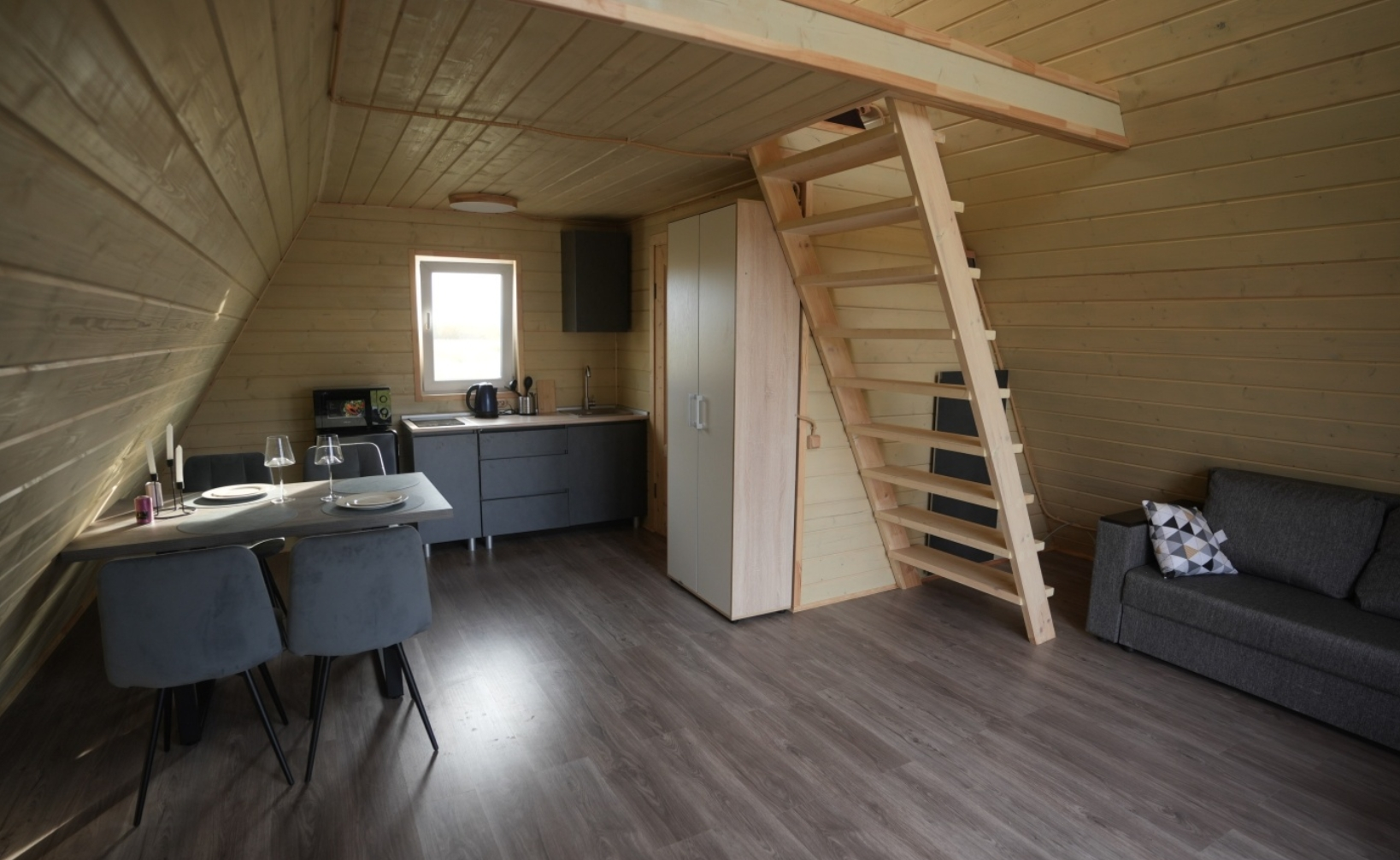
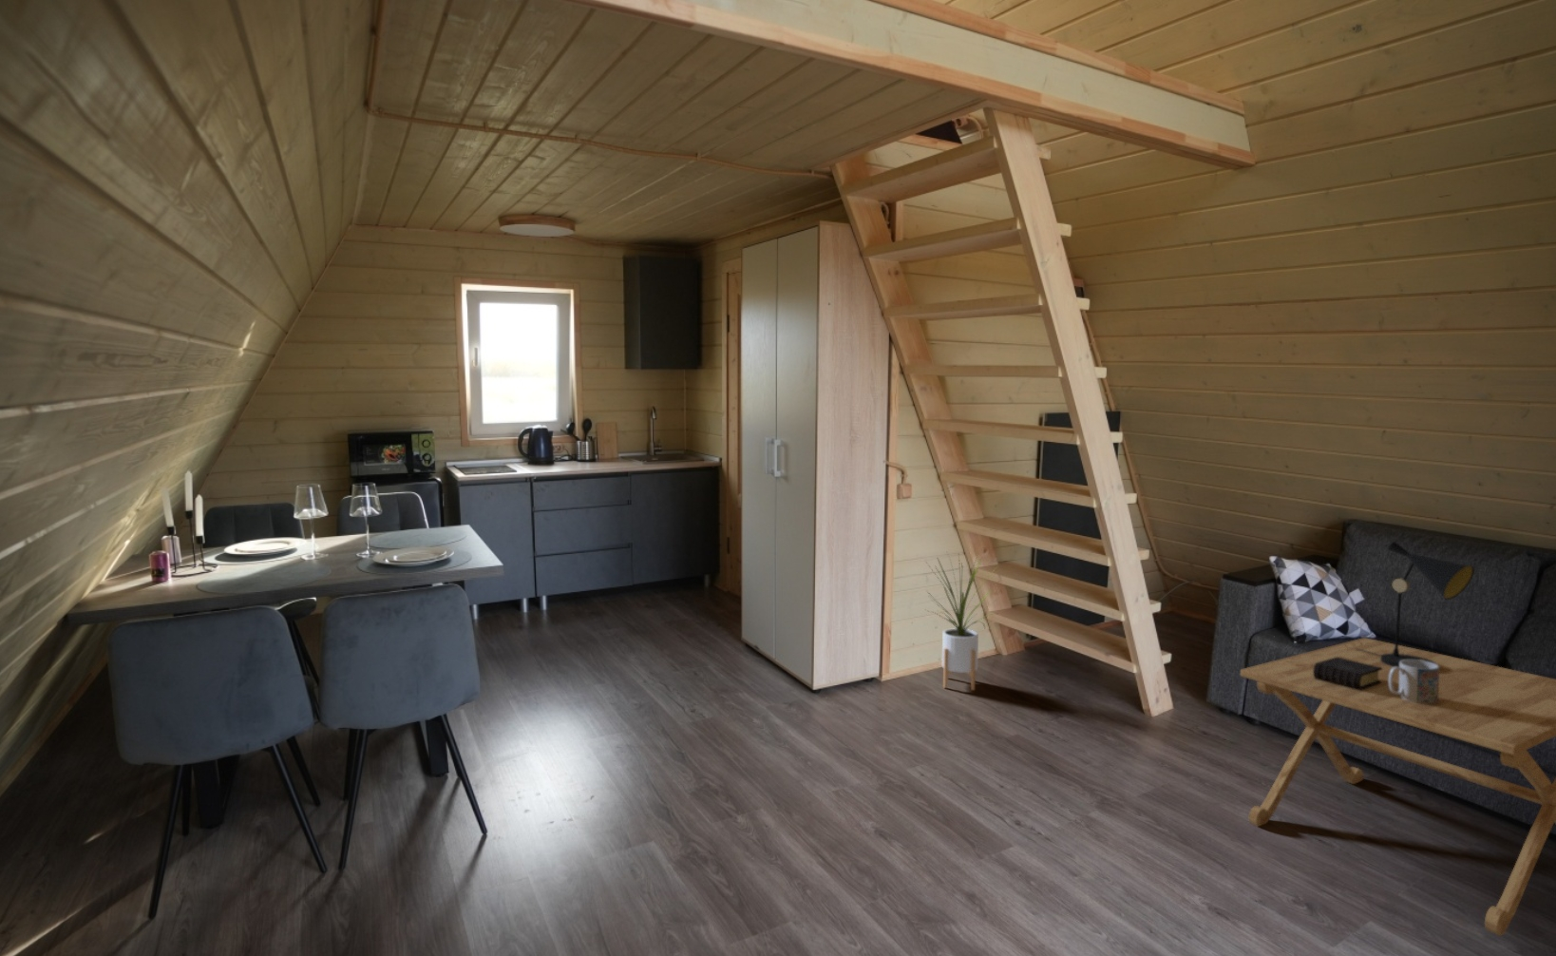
+ mug [1389,659,1439,704]
+ table lamp [1357,540,1475,667]
+ side table [1239,637,1556,937]
+ house plant [925,550,999,691]
+ book [1313,658,1383,690]
